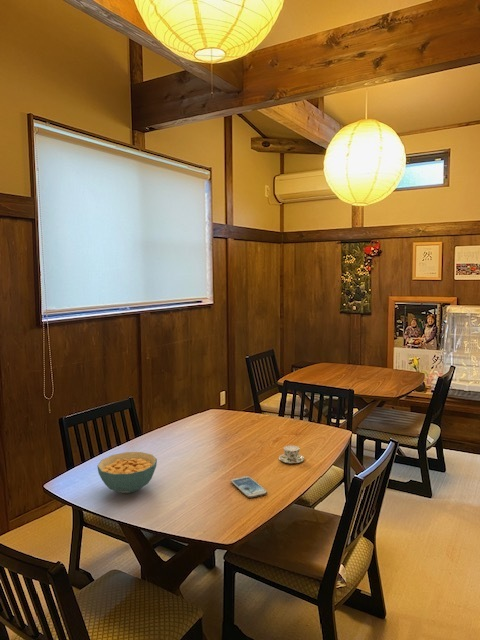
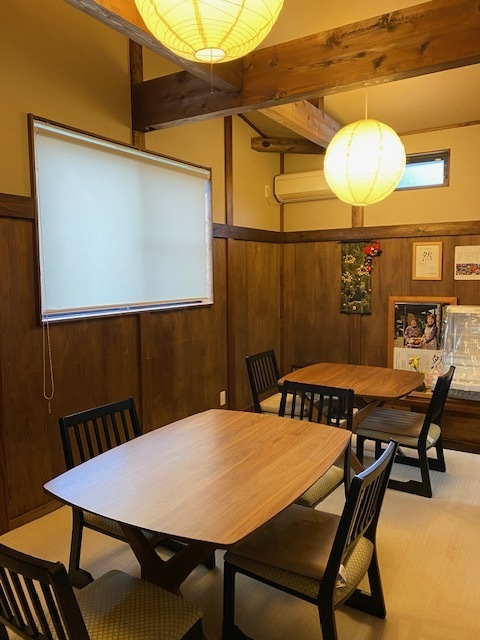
- teacup [278,444,305,464]
- smartphone [230,475,268,499]
- cereal bowl [96,451,158,494]
